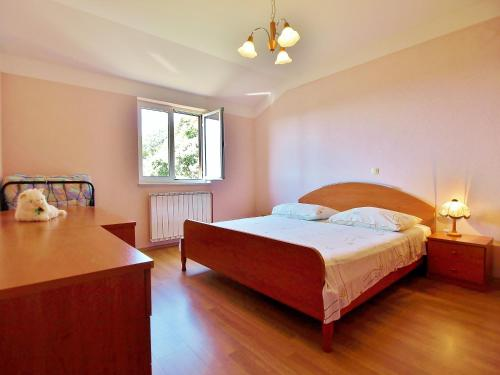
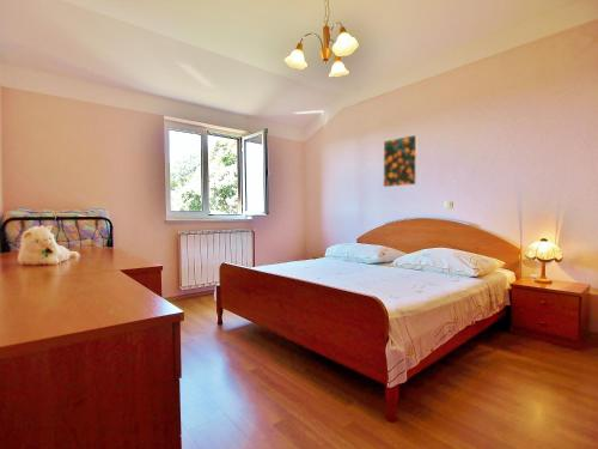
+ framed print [383,134,419,188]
